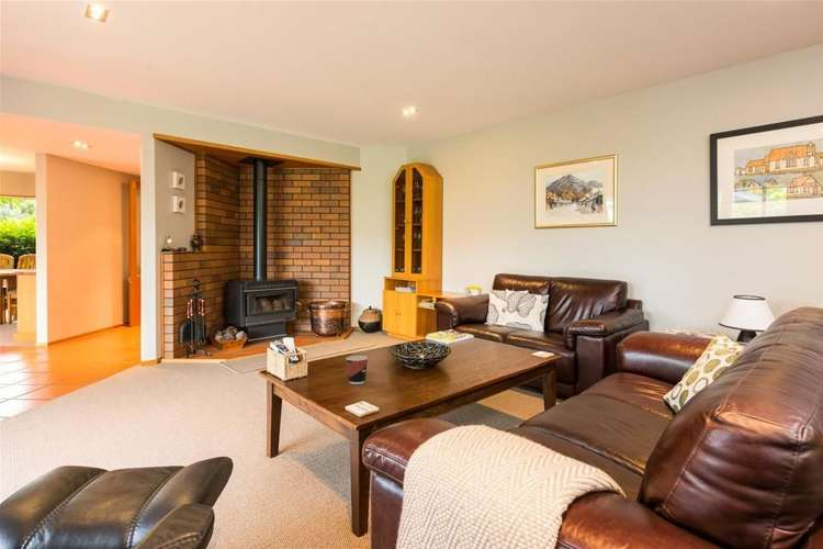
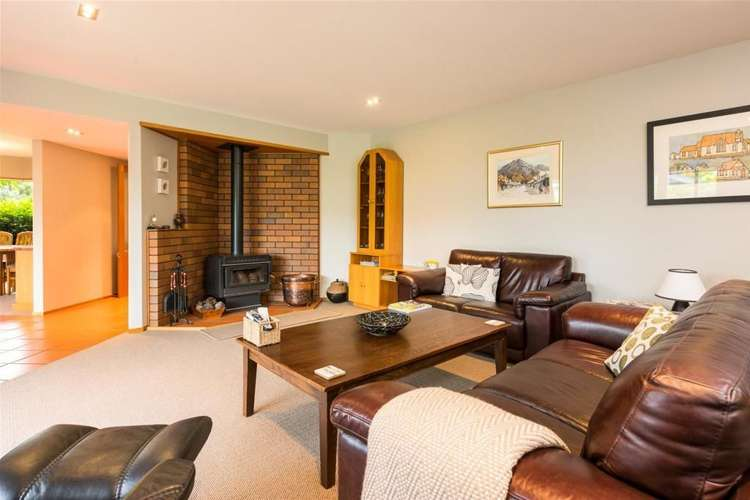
- cup [346,355,369,385]
